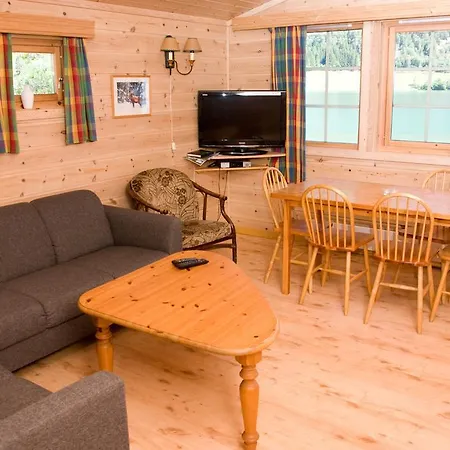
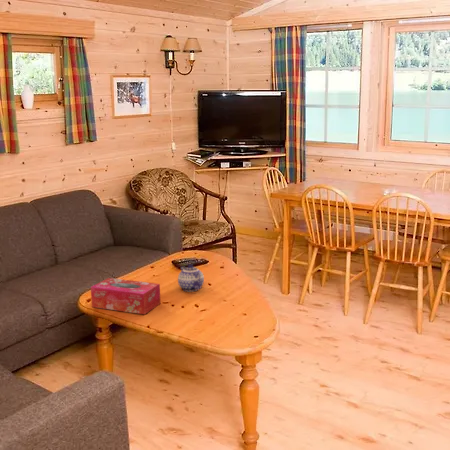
+ tissue box [90,277,162,315]
+ teapot [177,263,205,292]
